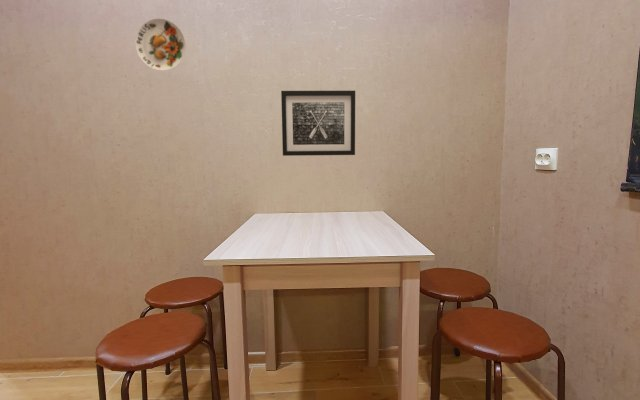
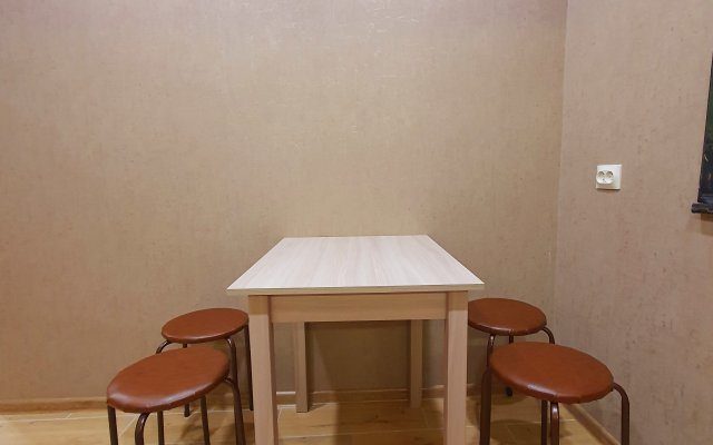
- wall art [280,90,356,157]
- decorative plate [135,18,187,72]
